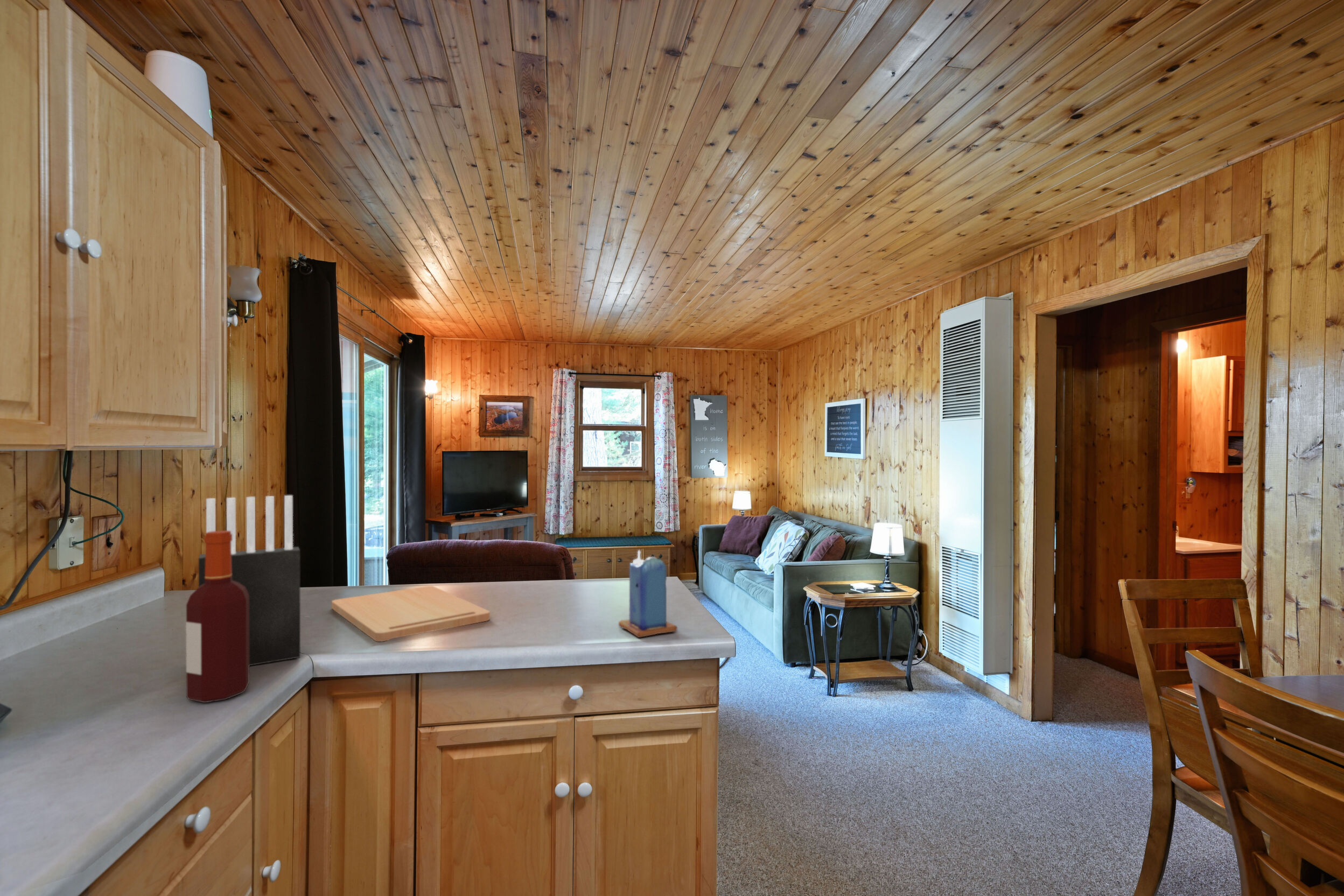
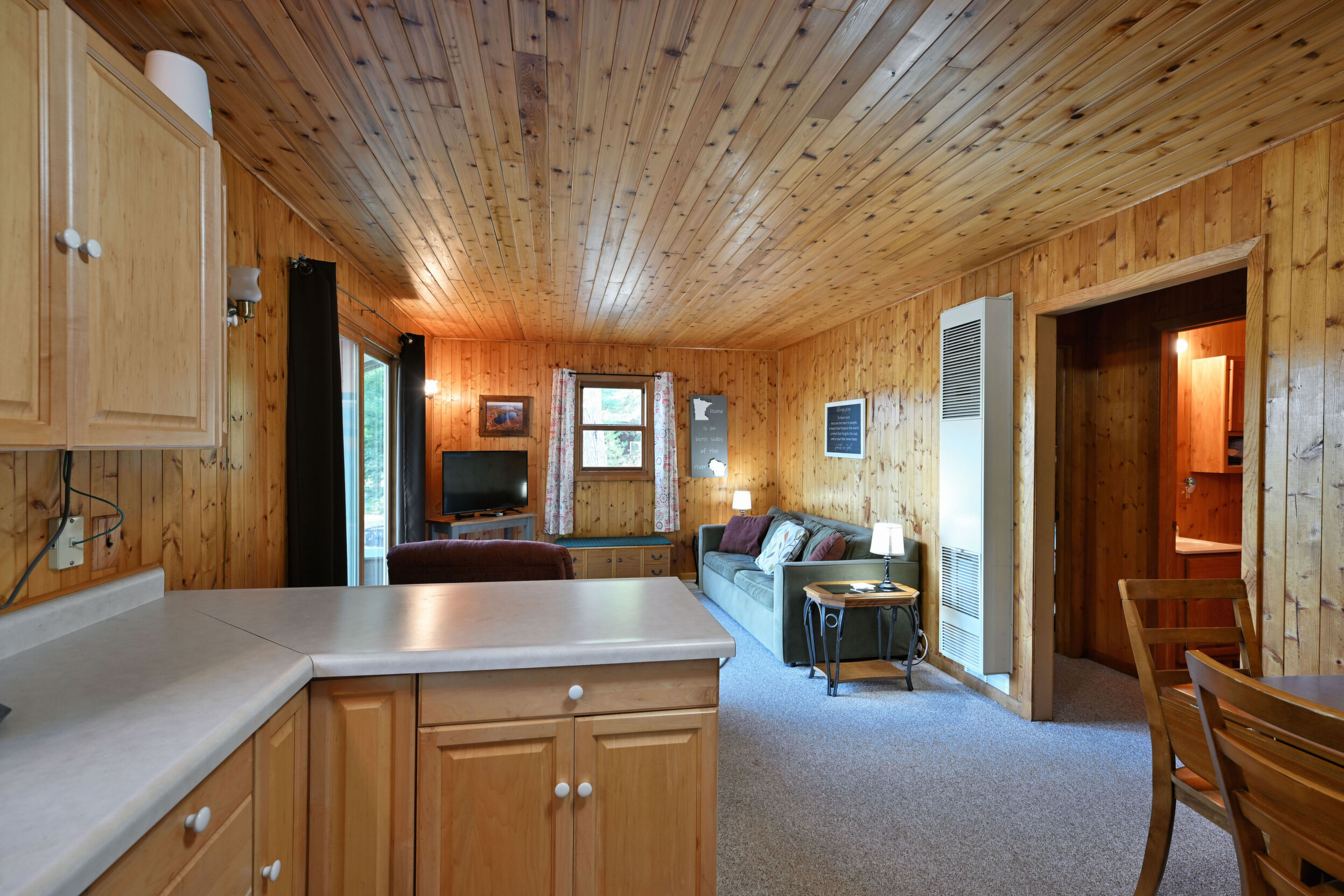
- cutting board [331,585,491,642]
- bottle [185,530,250,703]
- knife block [198,495,301,666]
- candle [618,549,678,638]
